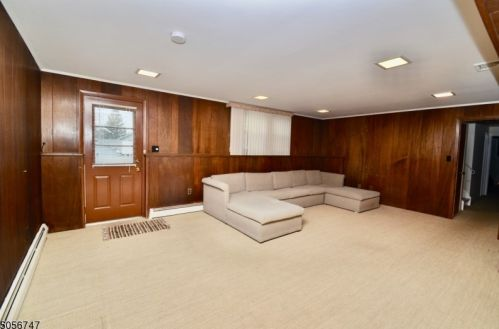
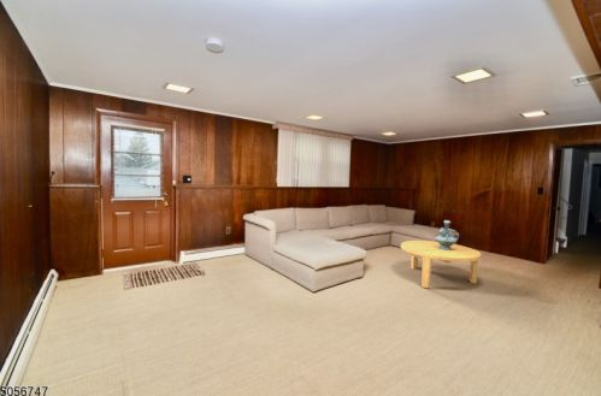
+ coffee table [400,240,482,289]
+ decorative urn [434,219,460,250]
